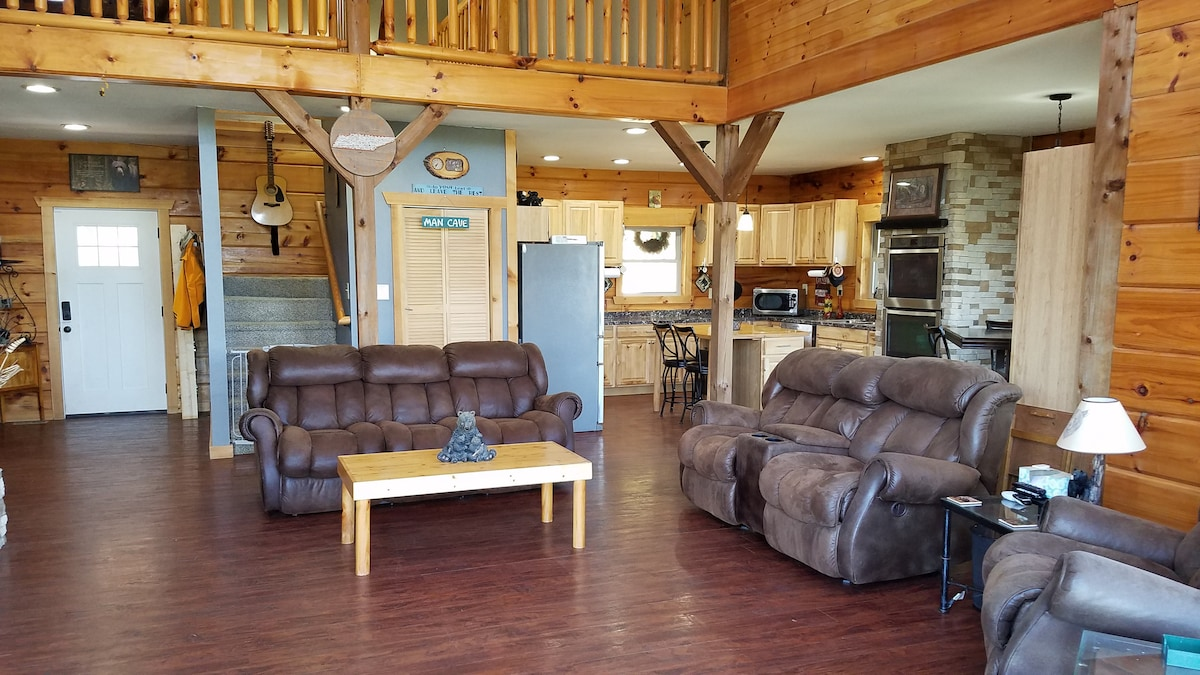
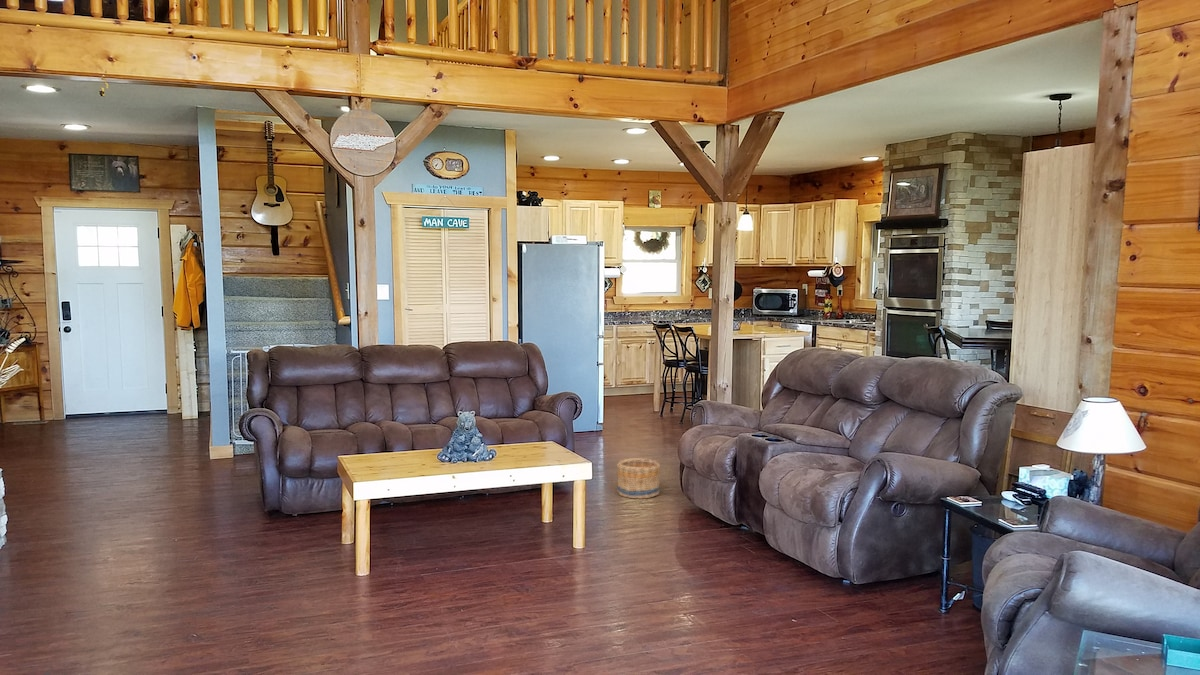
+ basket [616,457,661,500]
